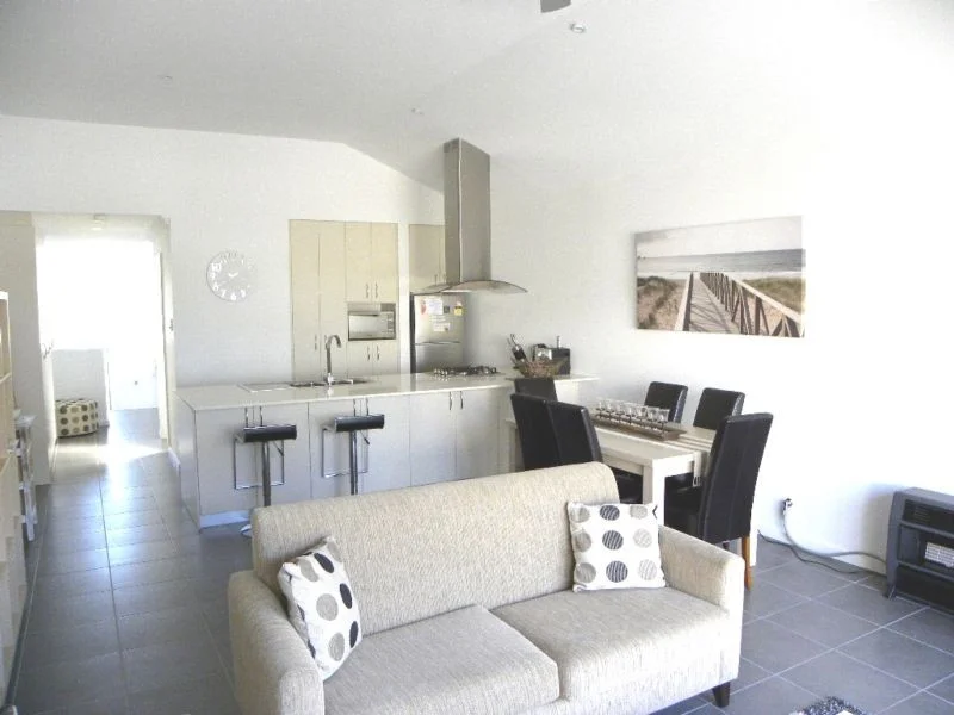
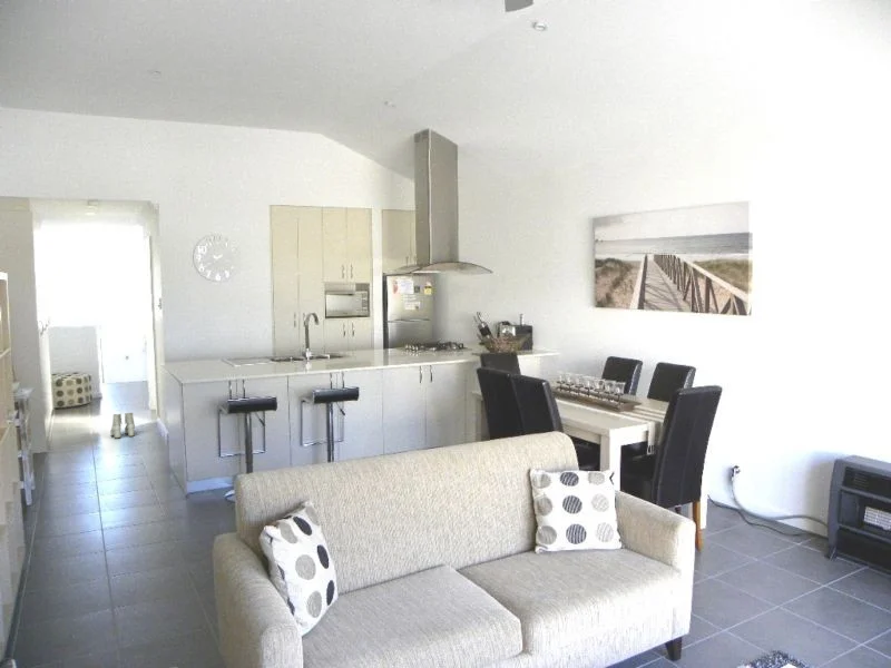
+ boots [109,412,136,440]
